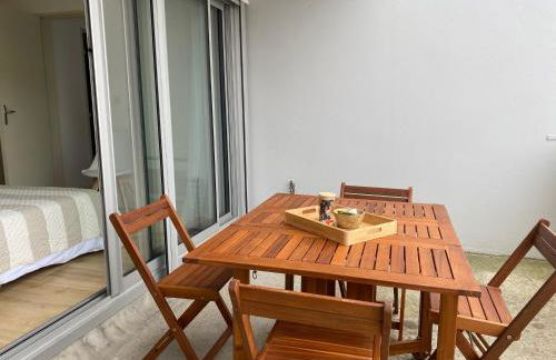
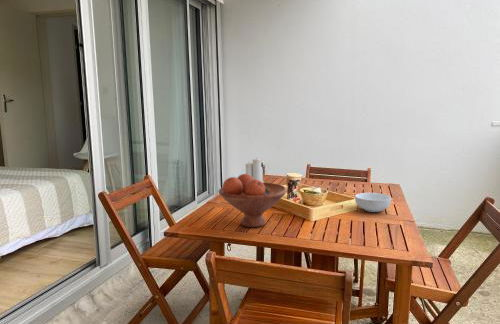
+ candle [245,158,265,183]
+ fruit bowl [218,173,288,228]
+ cereal bowl [354,192,392,213]
